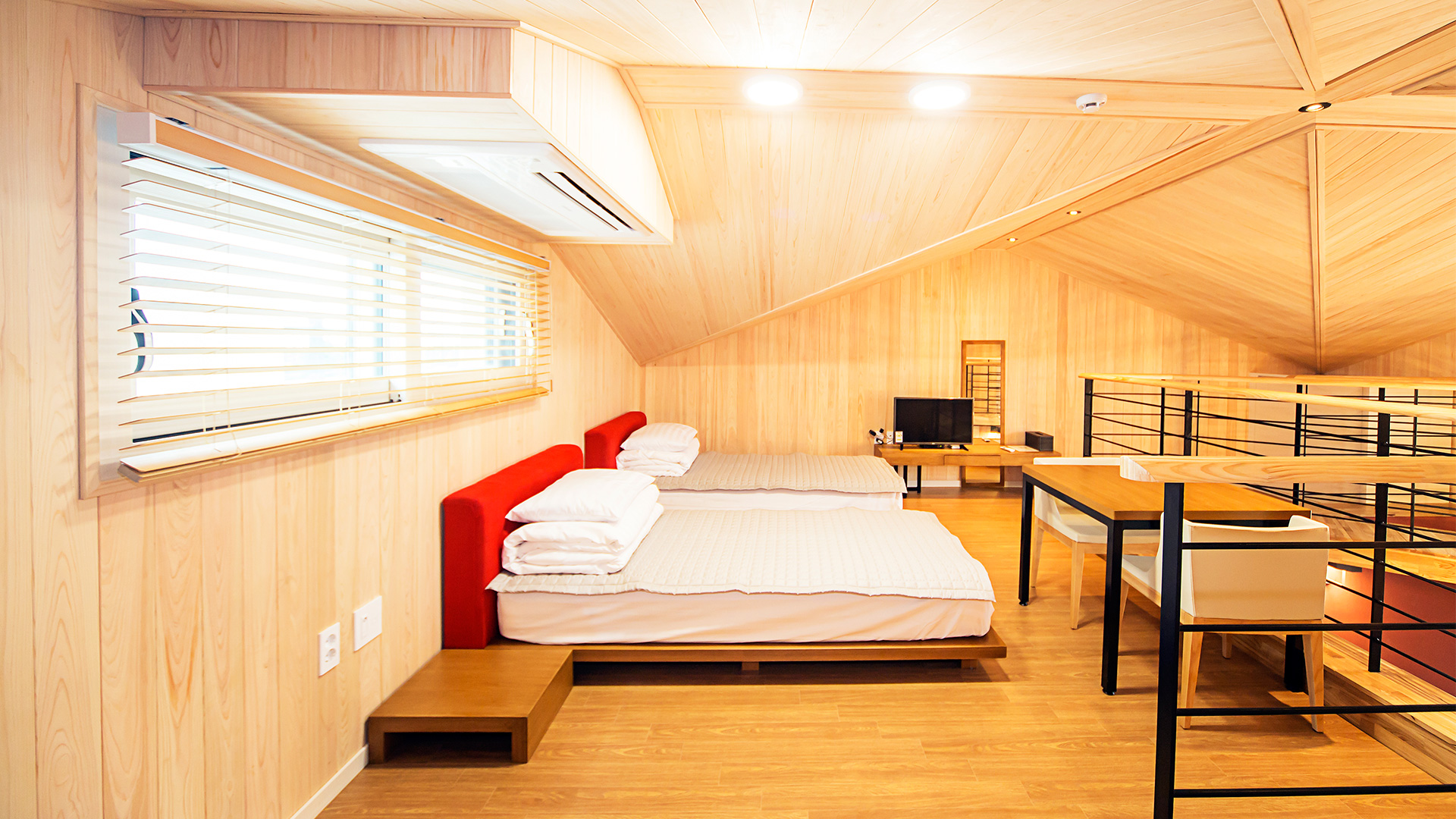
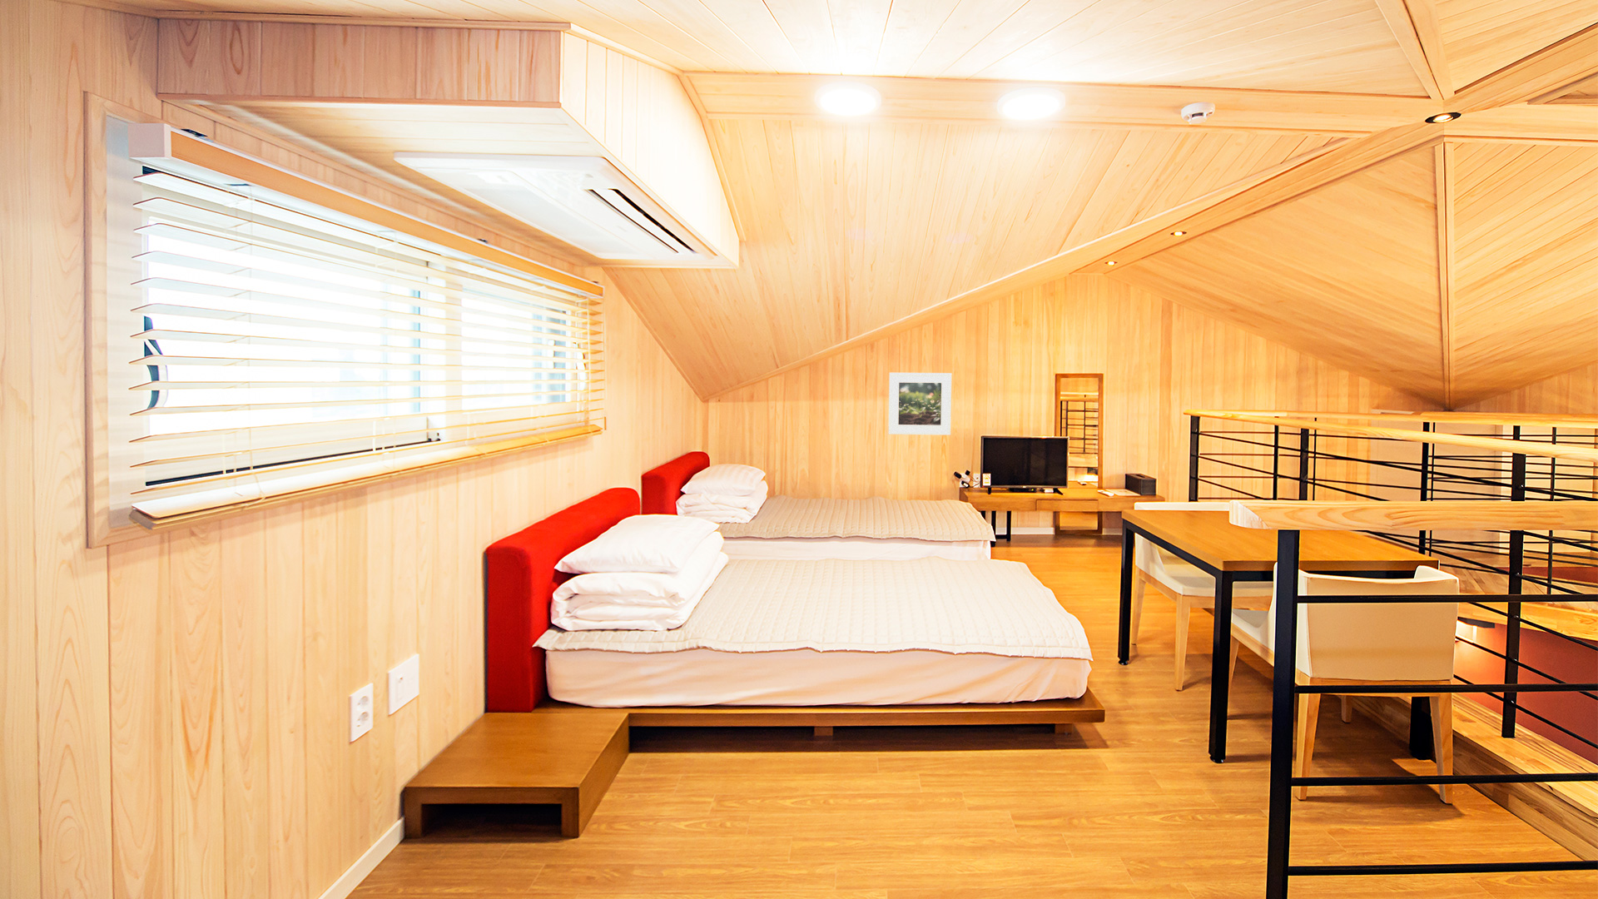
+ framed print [887,372,953,436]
